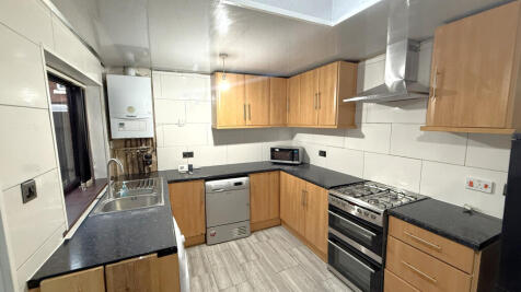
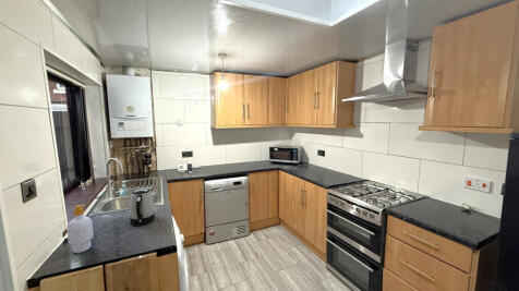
+ kettle [129,187,156,227]
+ soap bottle [65,203,95,254]
